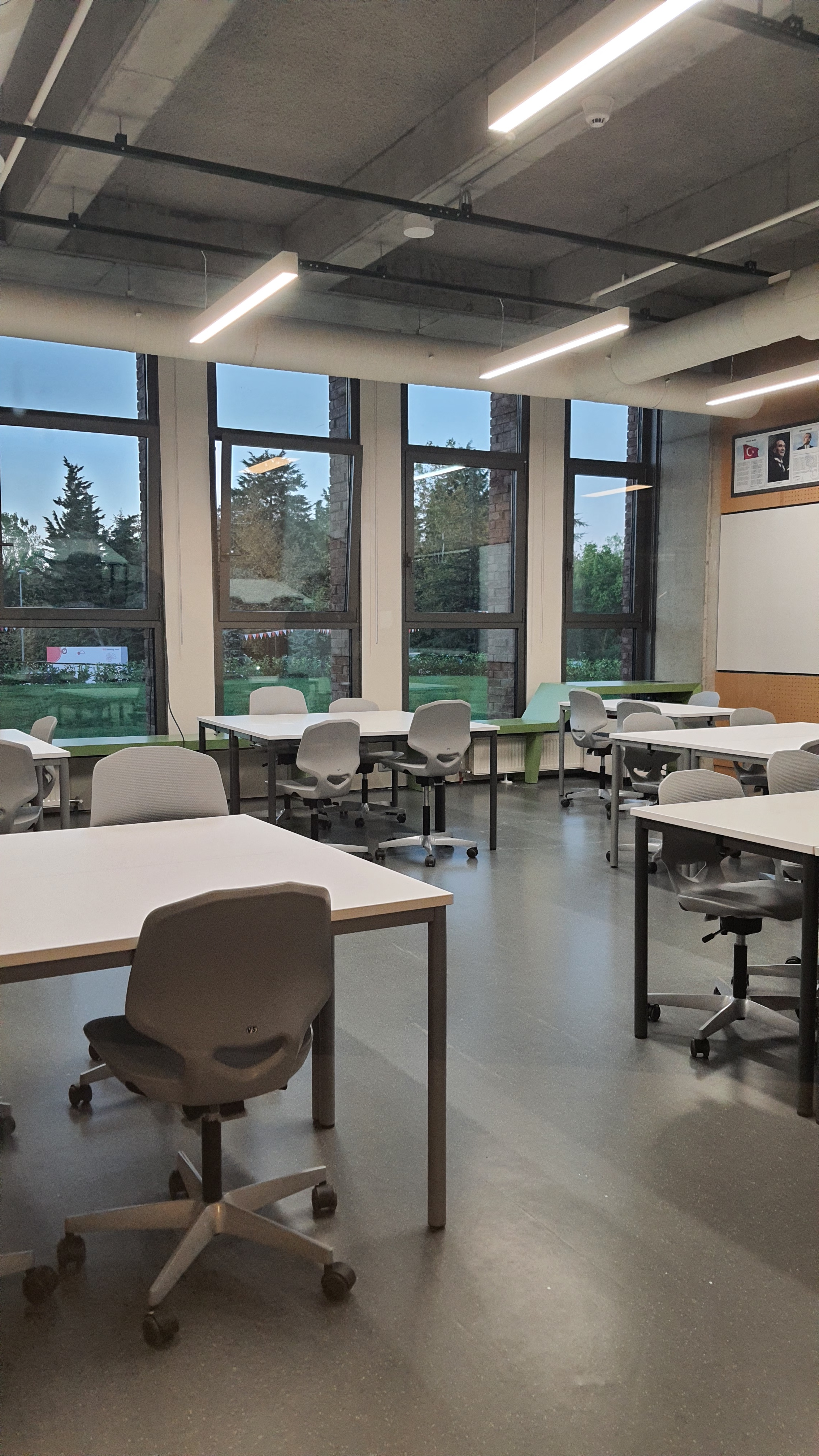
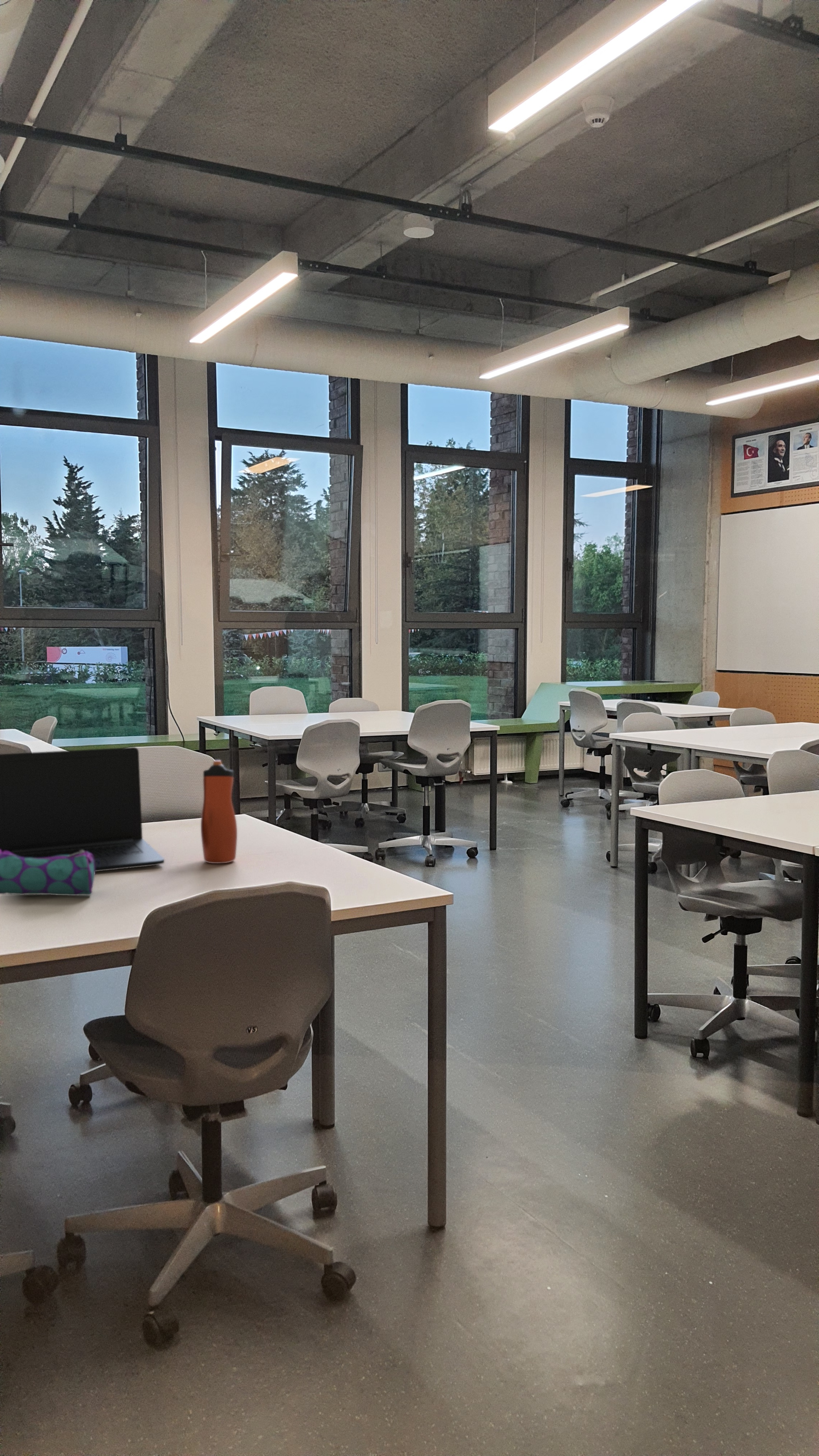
+ water bottle [200,760,238,864]
+ laptop [0,747,165,872]
+ pencil case [0,850,101,896]
